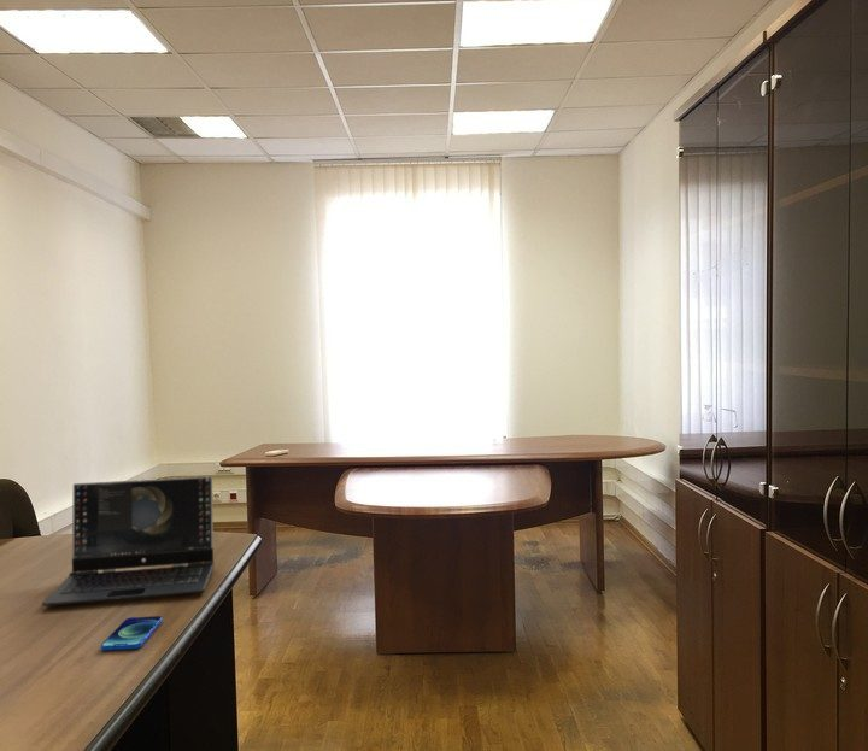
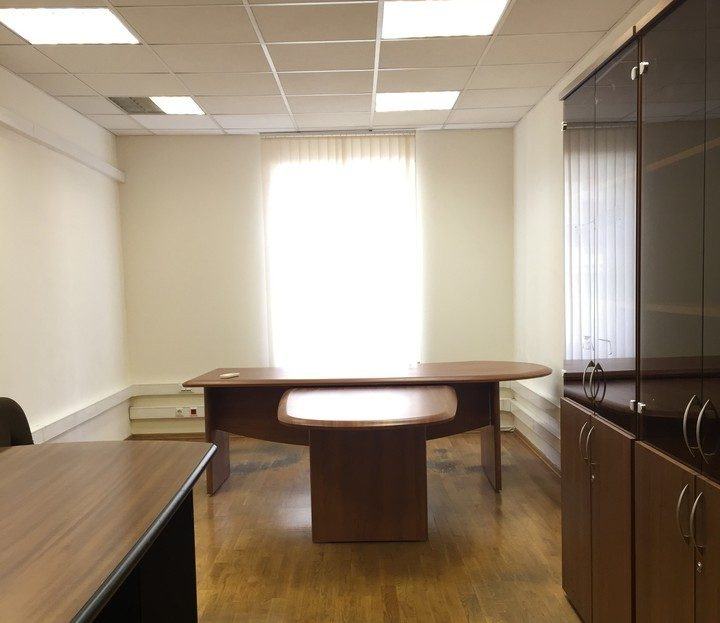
- smartphone [100,615,163,651]
- laptop [41,475,215,608]
